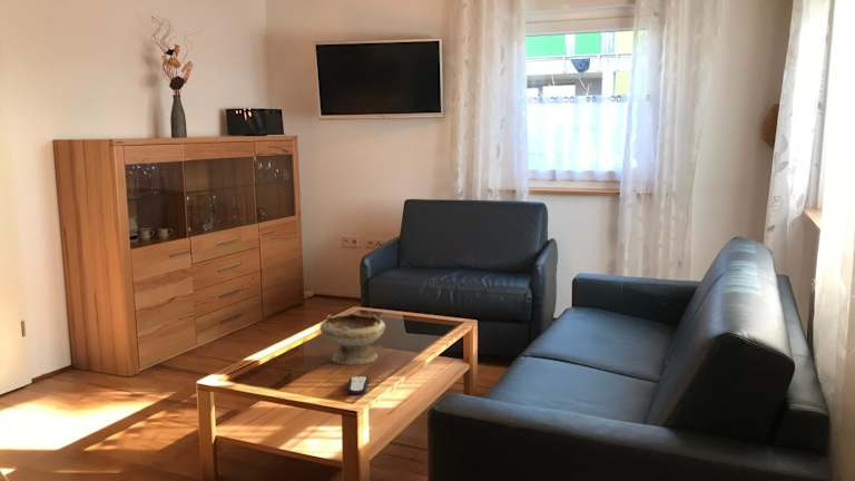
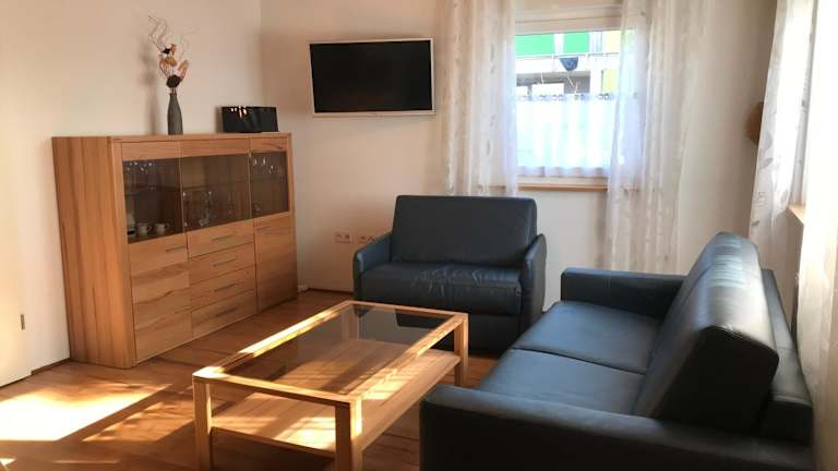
- bowl [318,312,386,366]
- remote control [346,375,370,396]
